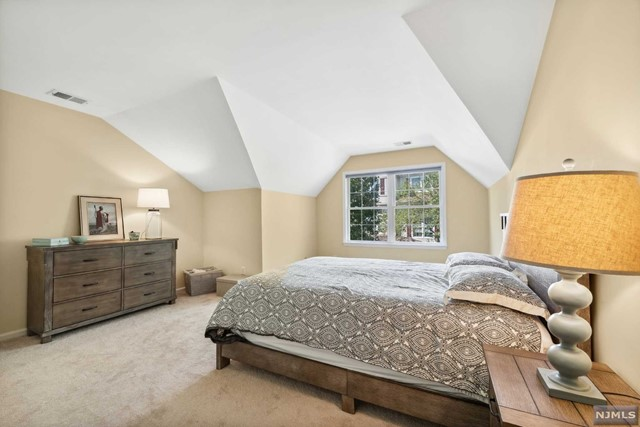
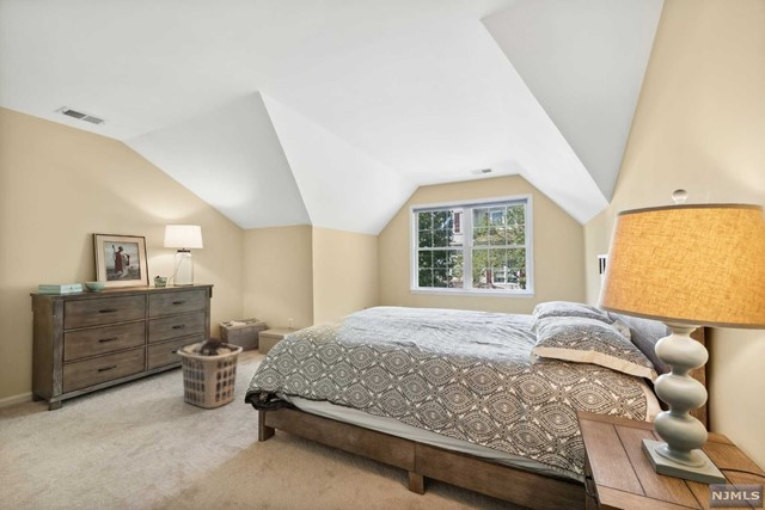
+ clothes hamper [176,336,244,410]
